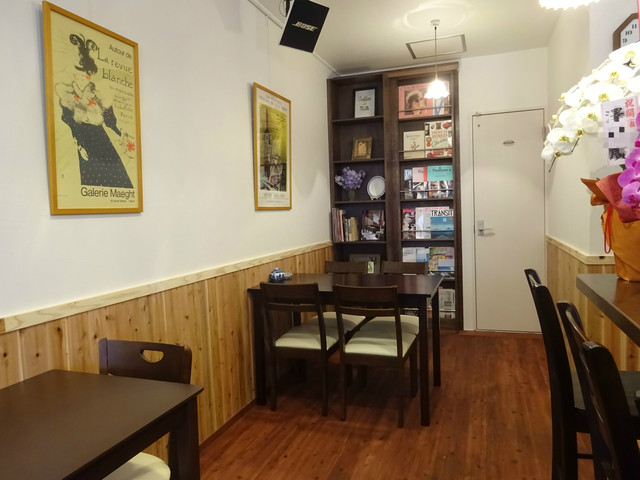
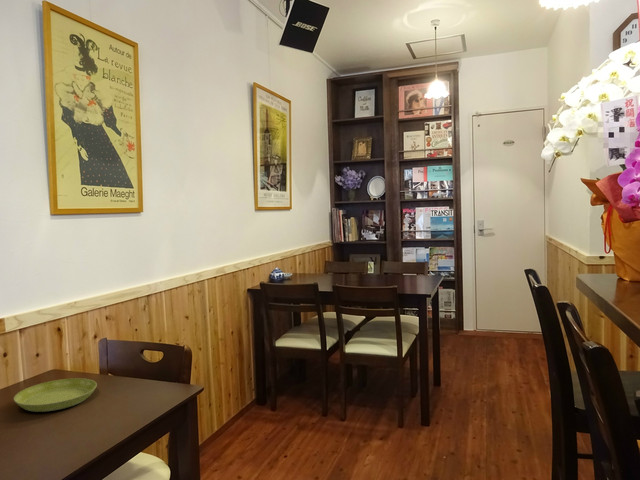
+ saucer [13,377,98,413]
